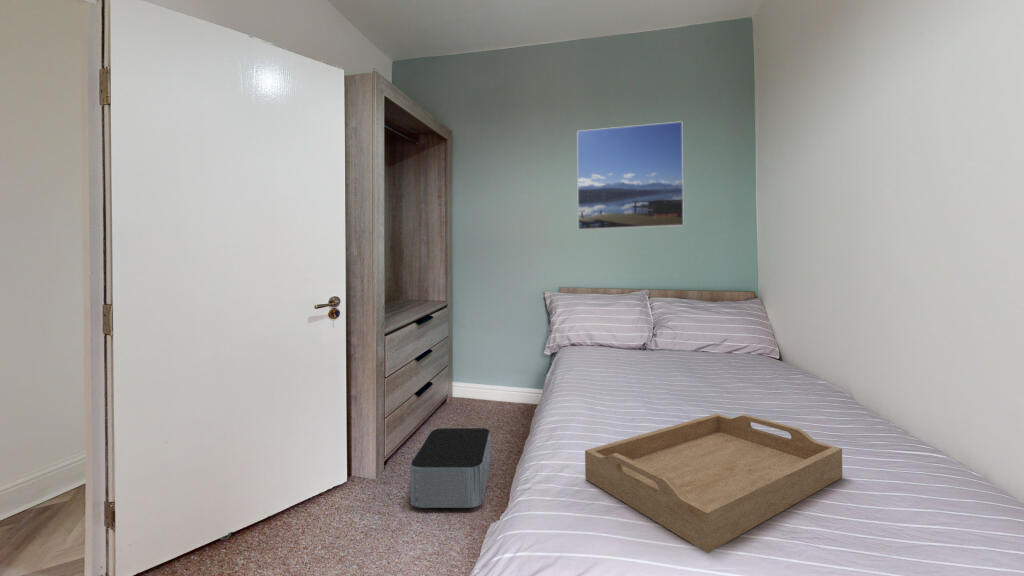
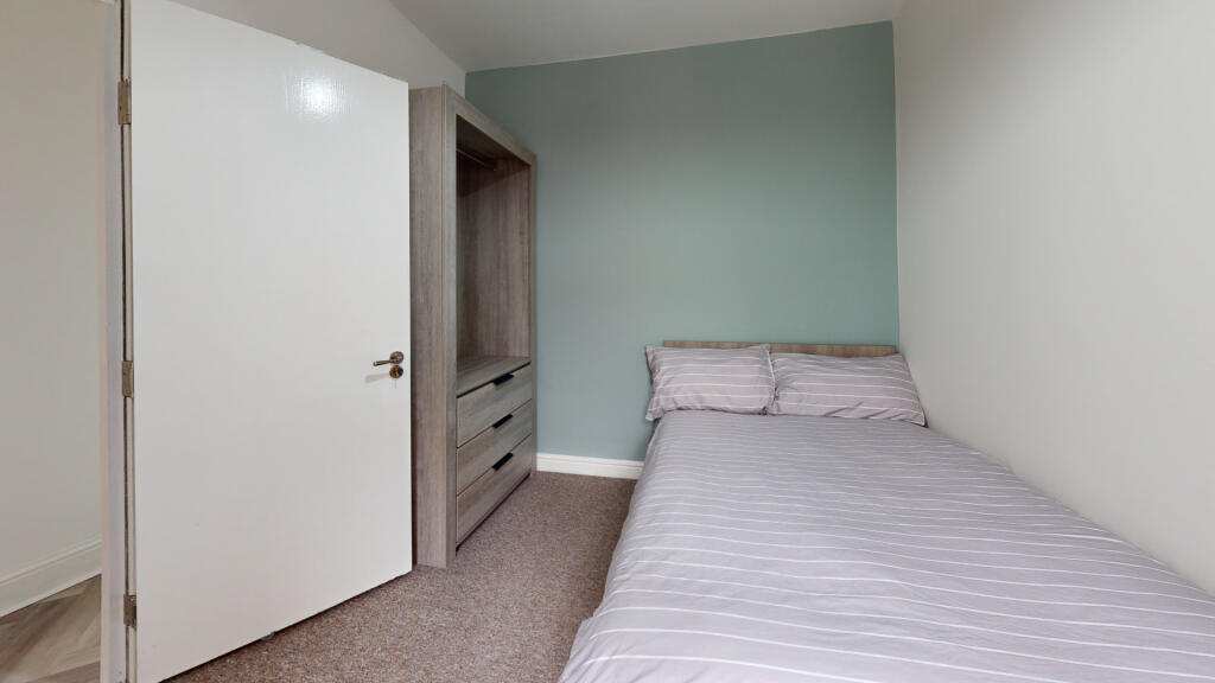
- serving tray [584,413,843,554]
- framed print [576,120,685,231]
- storage bin [409,427,492,509]
